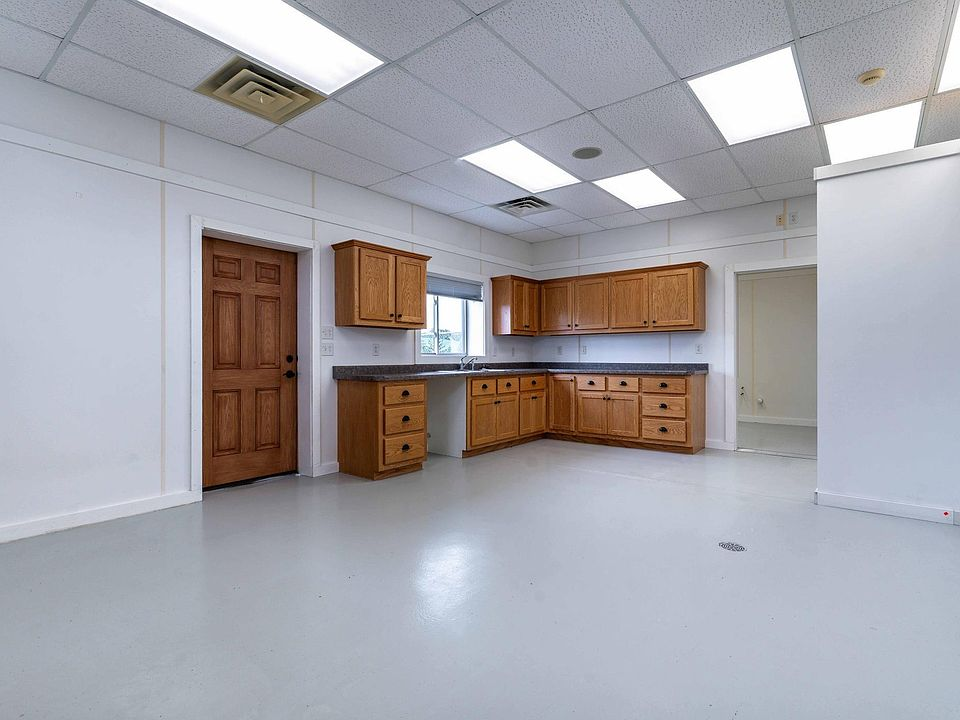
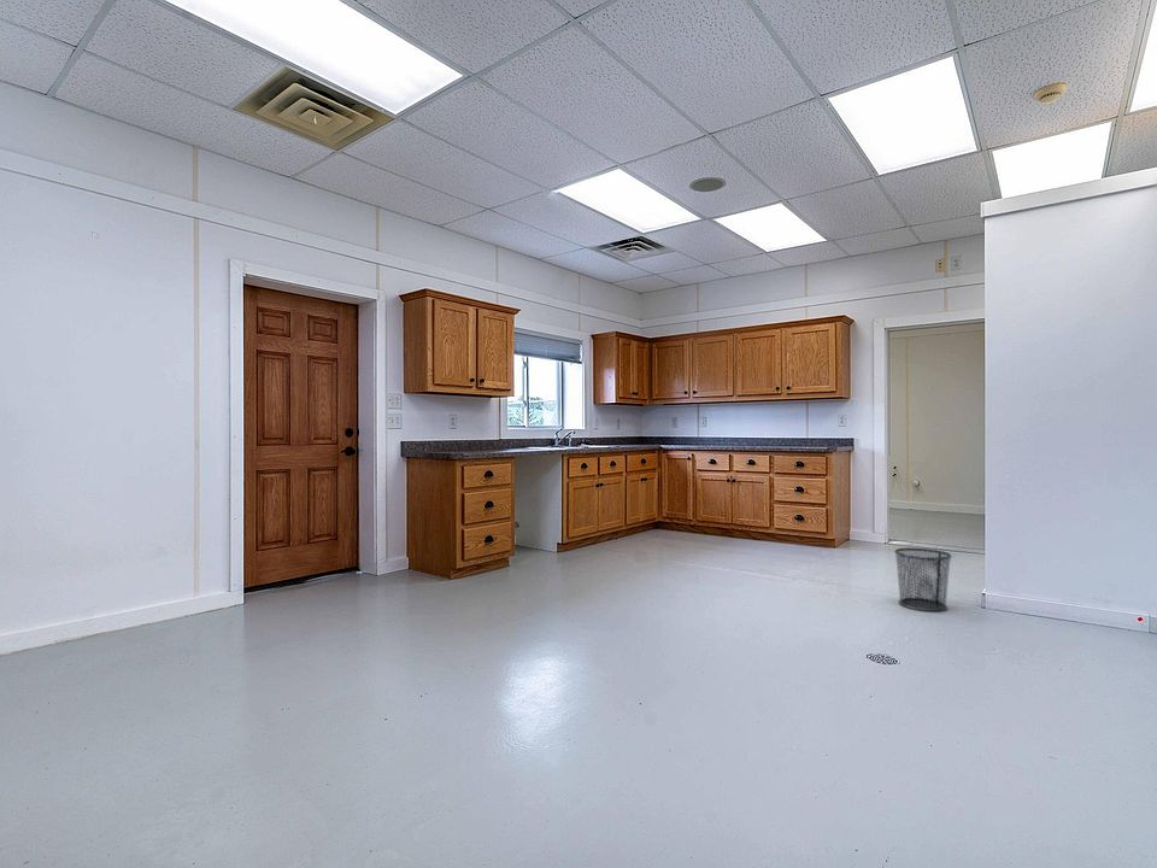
+ trash can [893,546,953,612]
